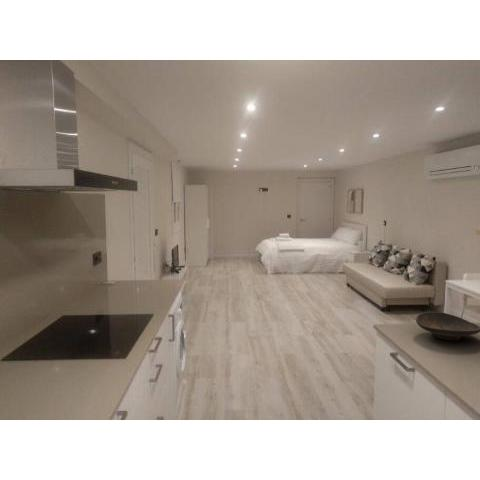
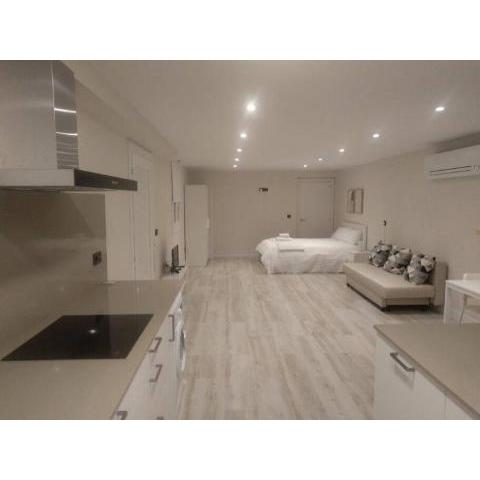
- decorative bowl [415,311,480,341]
